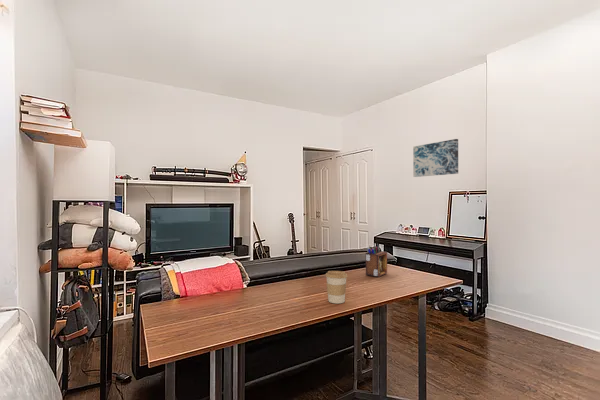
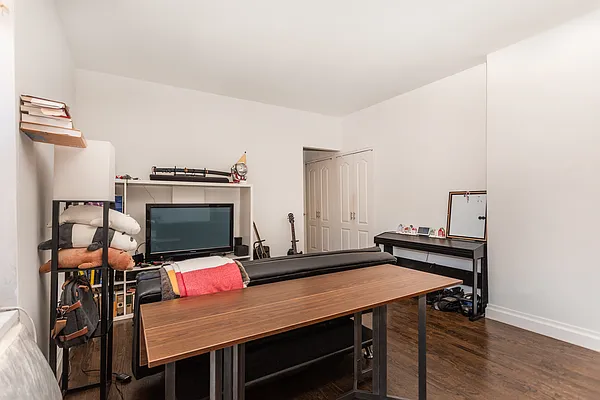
- desk organizer [365,242,388,278]
- wall art [412,138,459,178]
- coffee cup [325,270,348,304]
